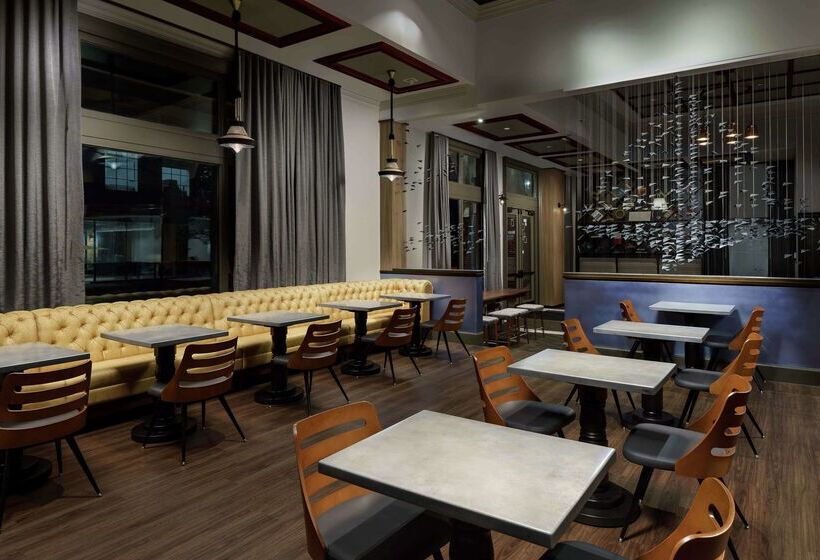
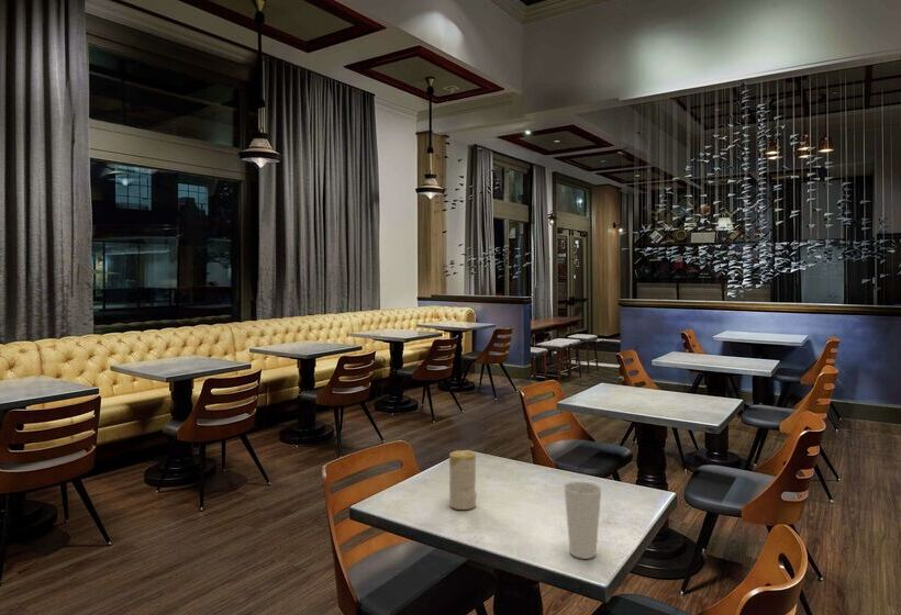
+ cup [563,481,602,560]
+ candle [448,449,478,511]
